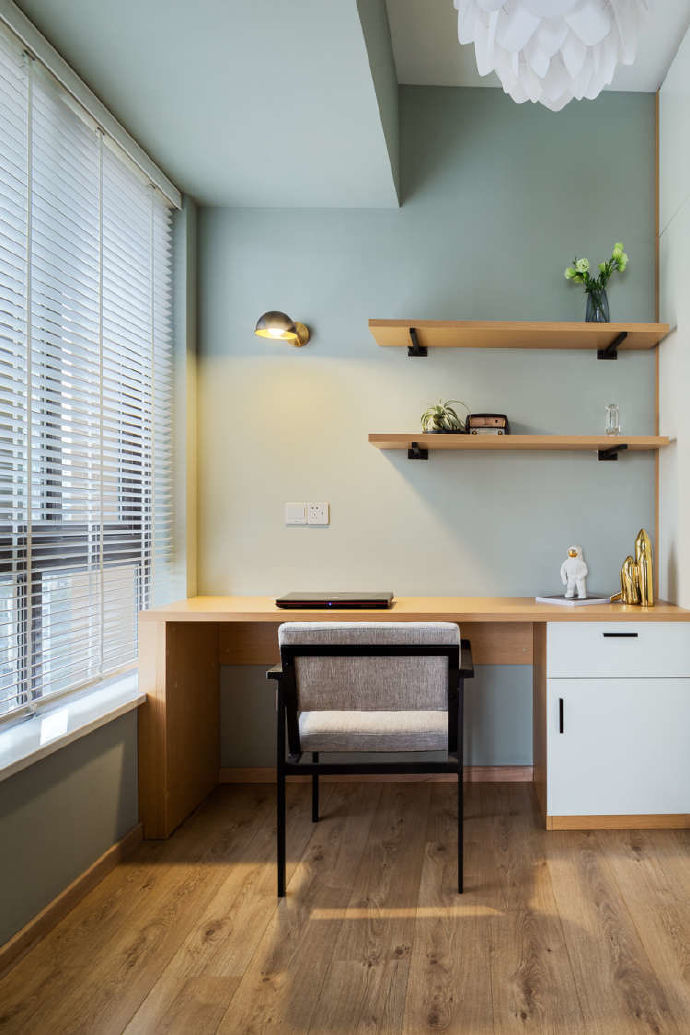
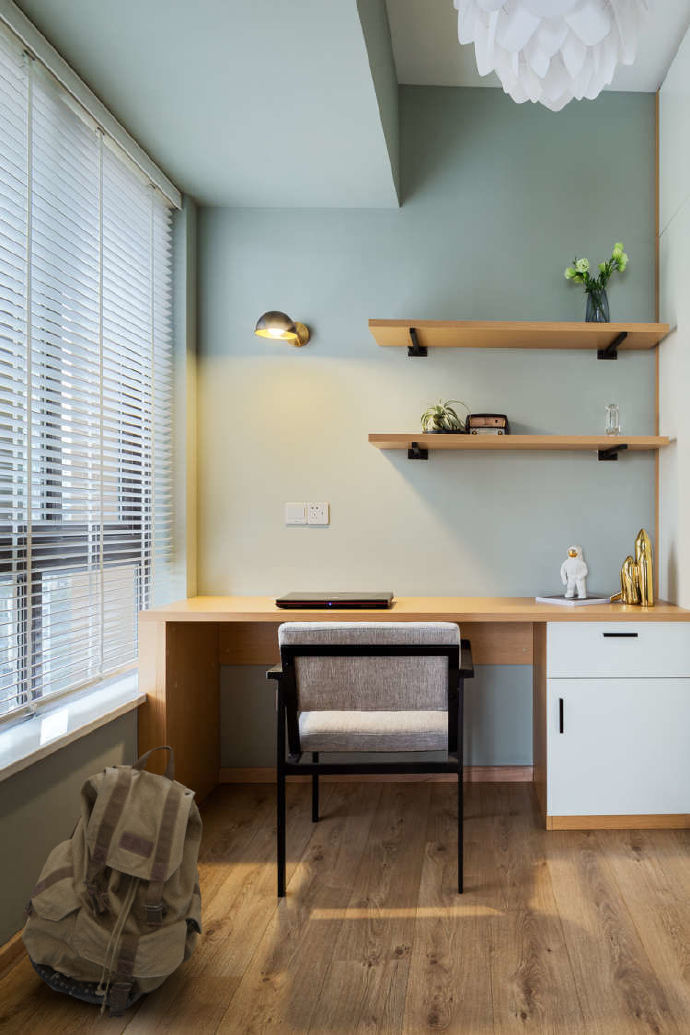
+ backpack [21,745,203,1020]
